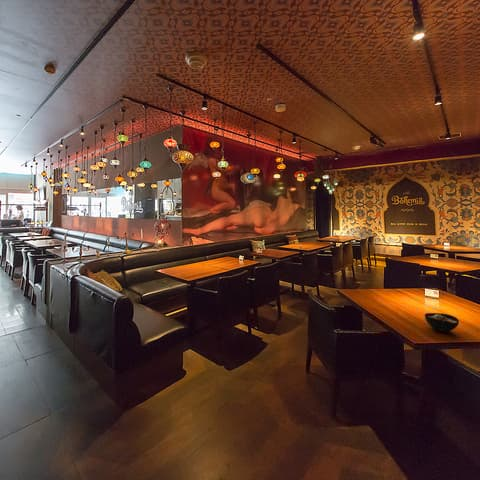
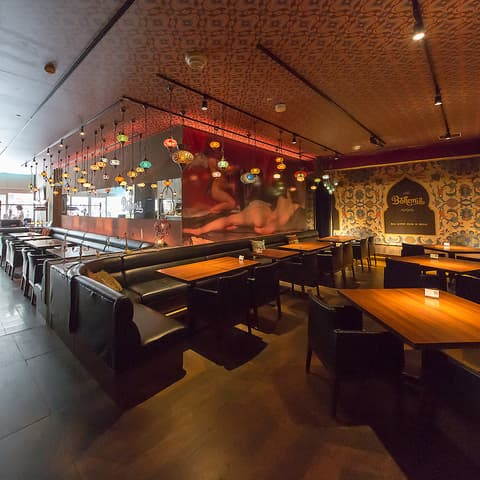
- bowl [424,312,460,334]
